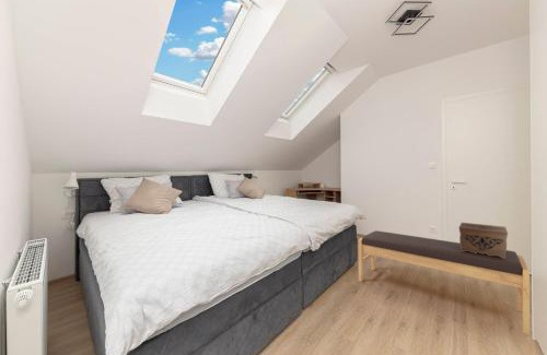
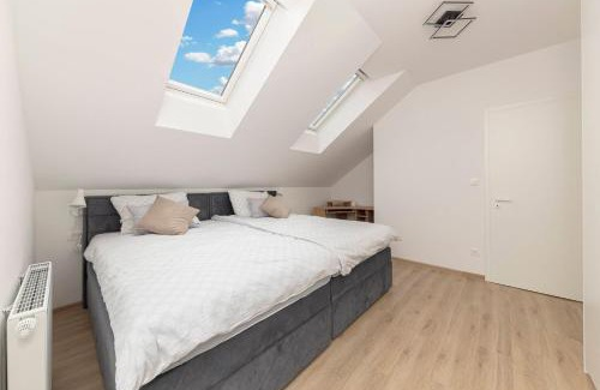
- decorative box [458,222,509,259]
- bench [358,229,531,335]
